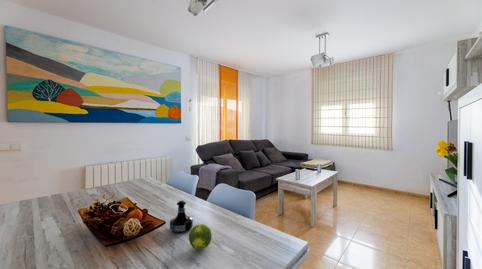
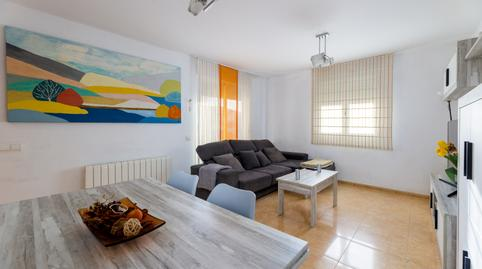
- tequila bottle [169,199,194,234]
- fruit [188,223,213,251]
